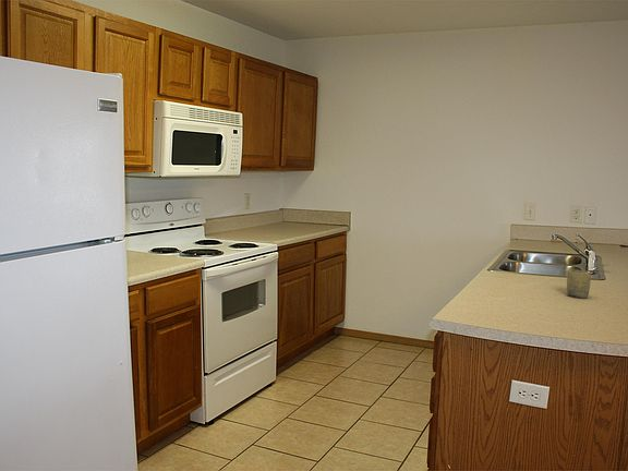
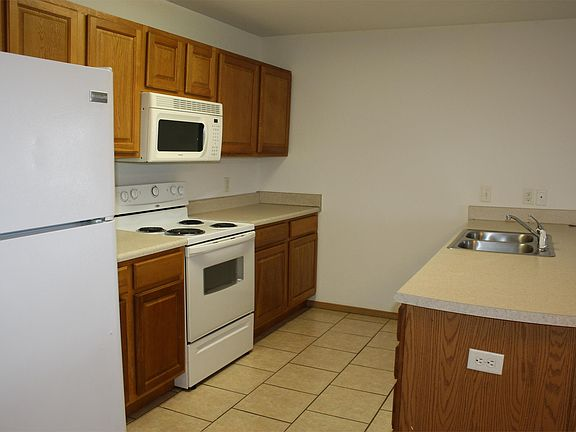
- cup [566,268,592,299]
